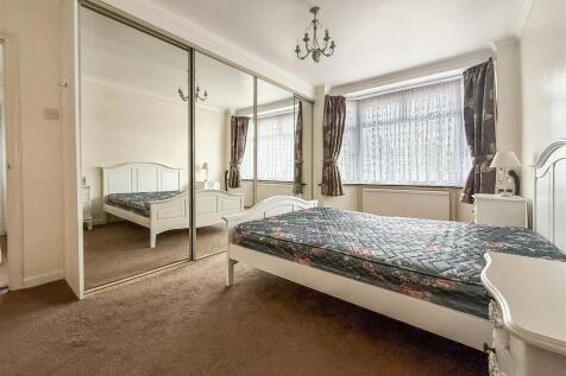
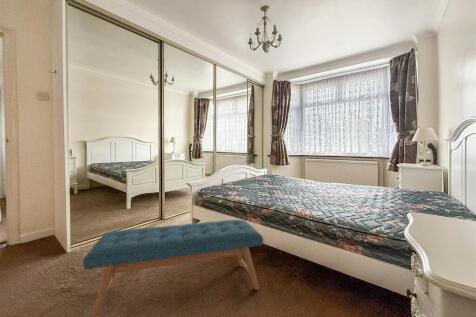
+ bench [82,219,264,317]
